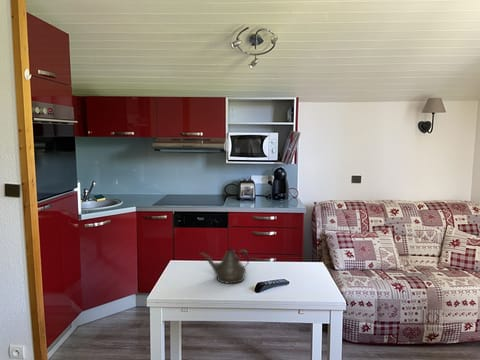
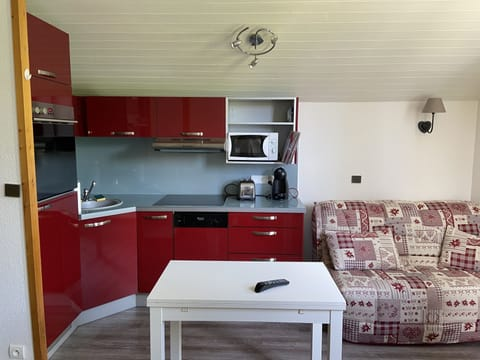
- teapot [199,248,250,285]
